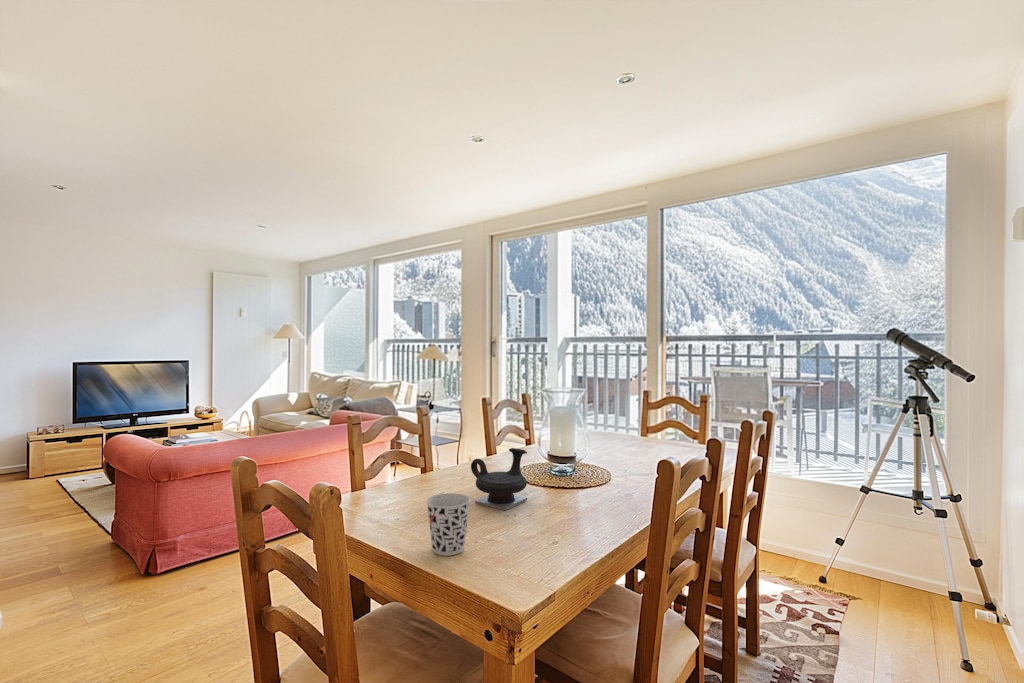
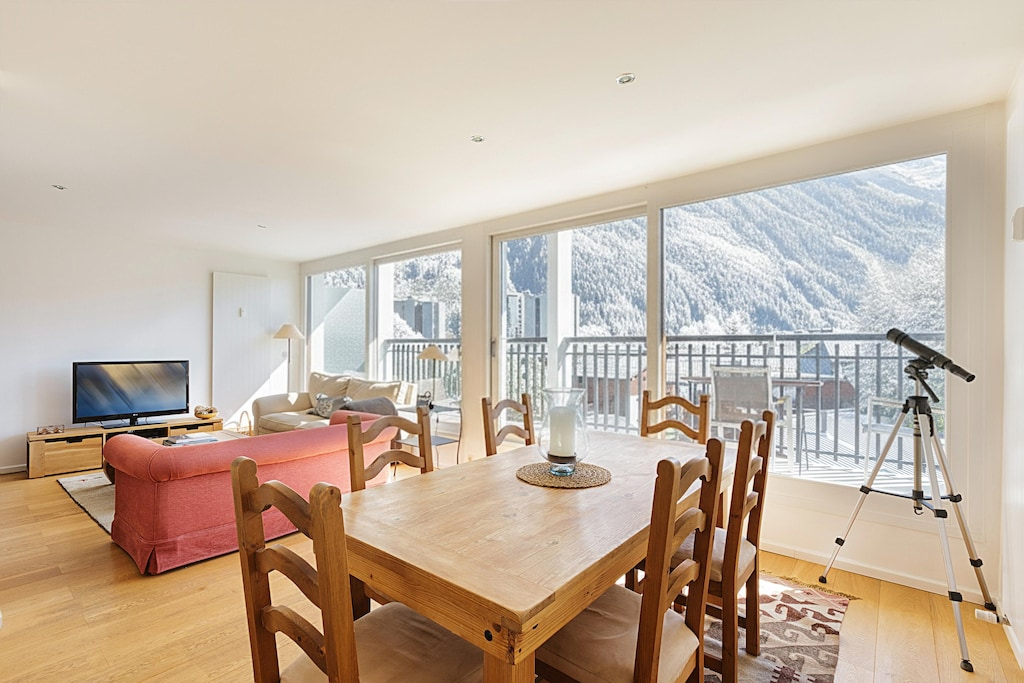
- cup [425,492,471,557]
- teapot [470,447,528,511]
